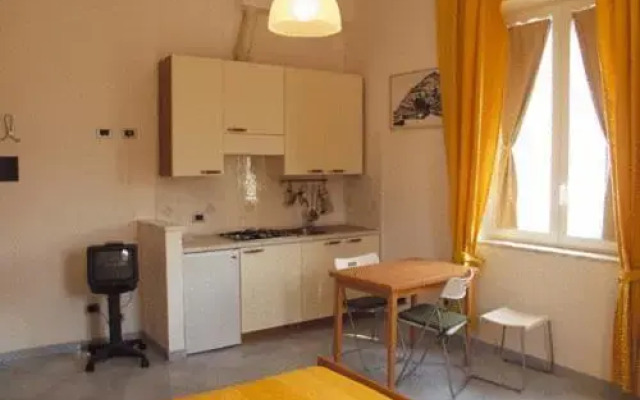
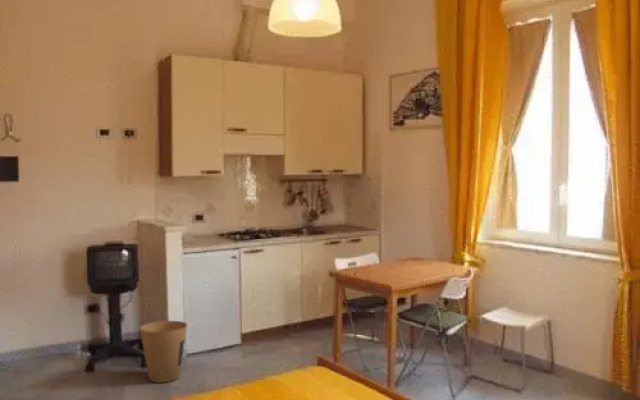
+ trash can [139,320,188,384]
